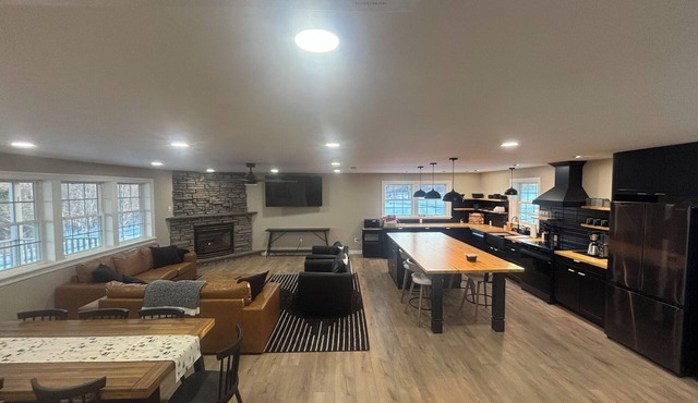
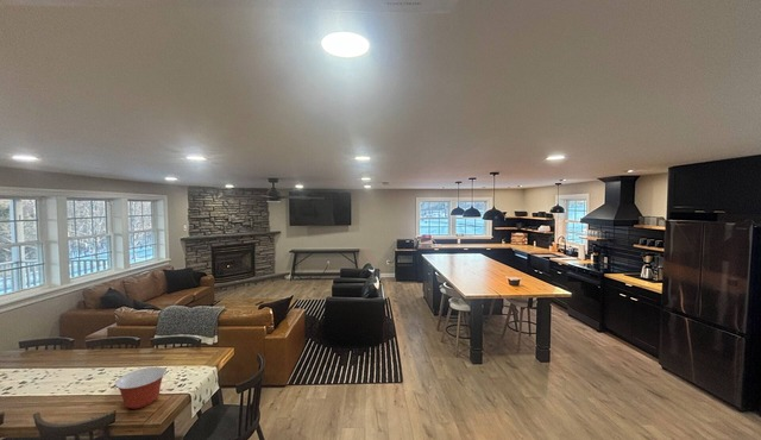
+ mixing bowl [114,366,168,410]
